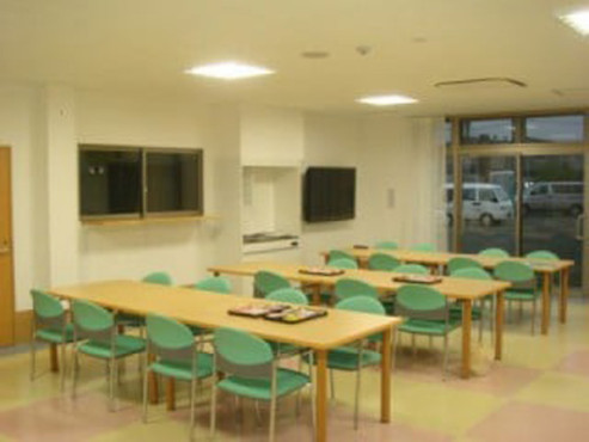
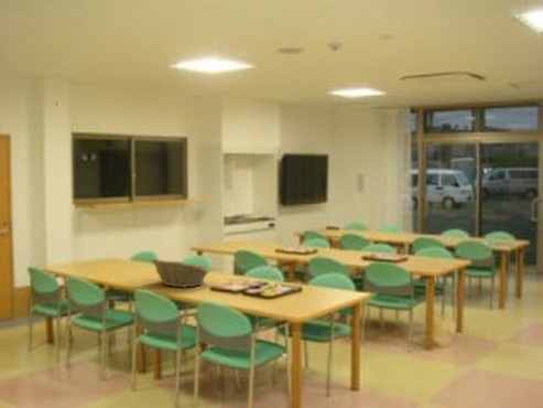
+ fruit basket [150,258,210,289]
